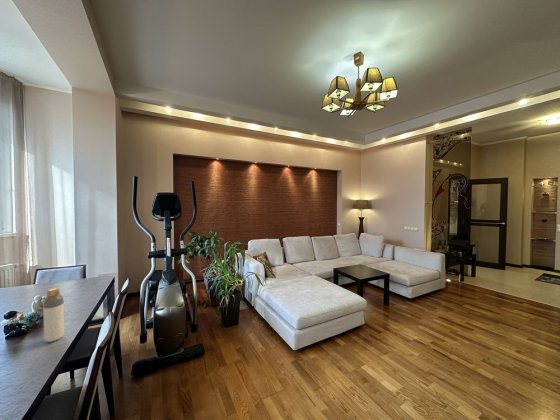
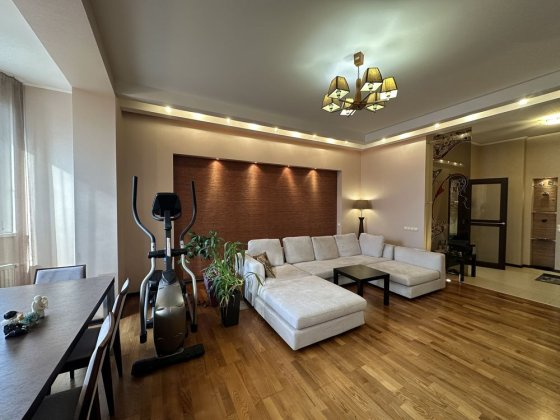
- bottle [42,287,65,343]
